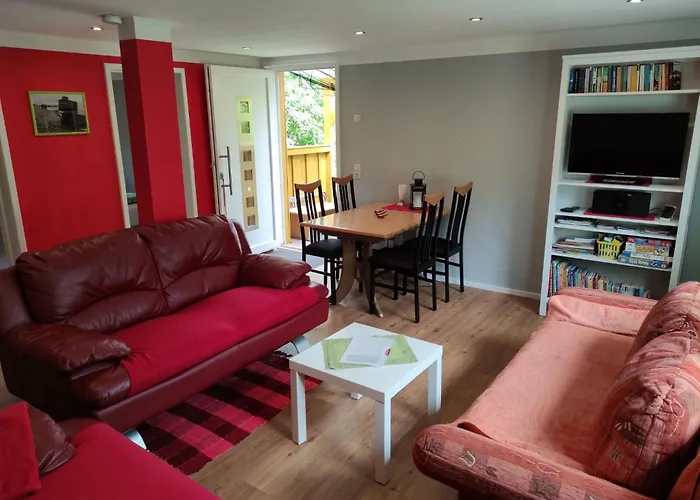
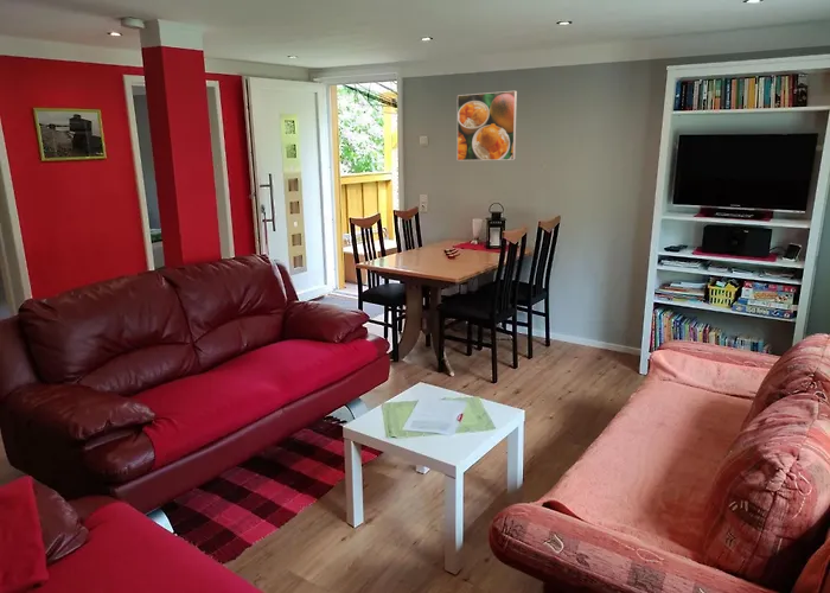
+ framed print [456,90,518,161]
